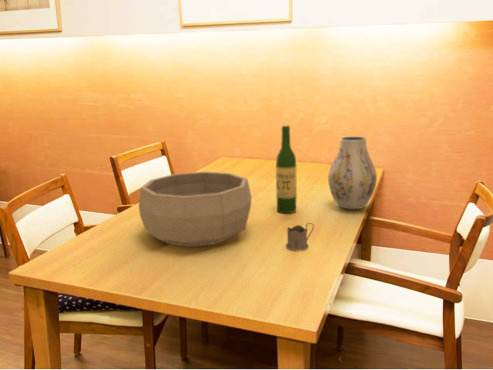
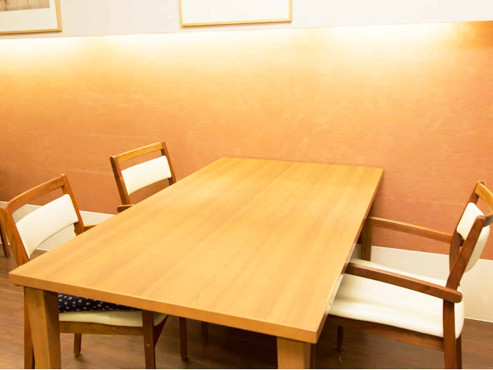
- vase [327,136,378,210]
- tea glass holder [285,222,315,252]
- wine bottle [275,125,298,214]
- decorative bowl [138,171,252,248]
